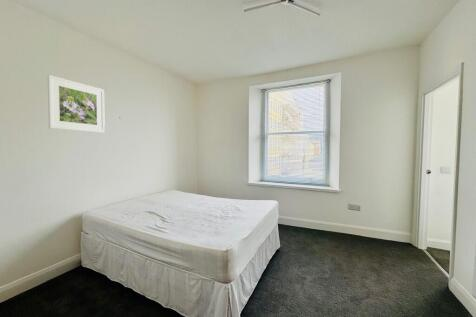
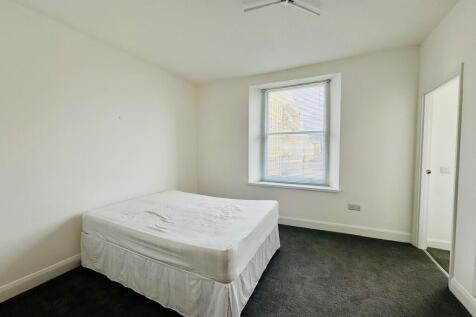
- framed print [47,74,106,134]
